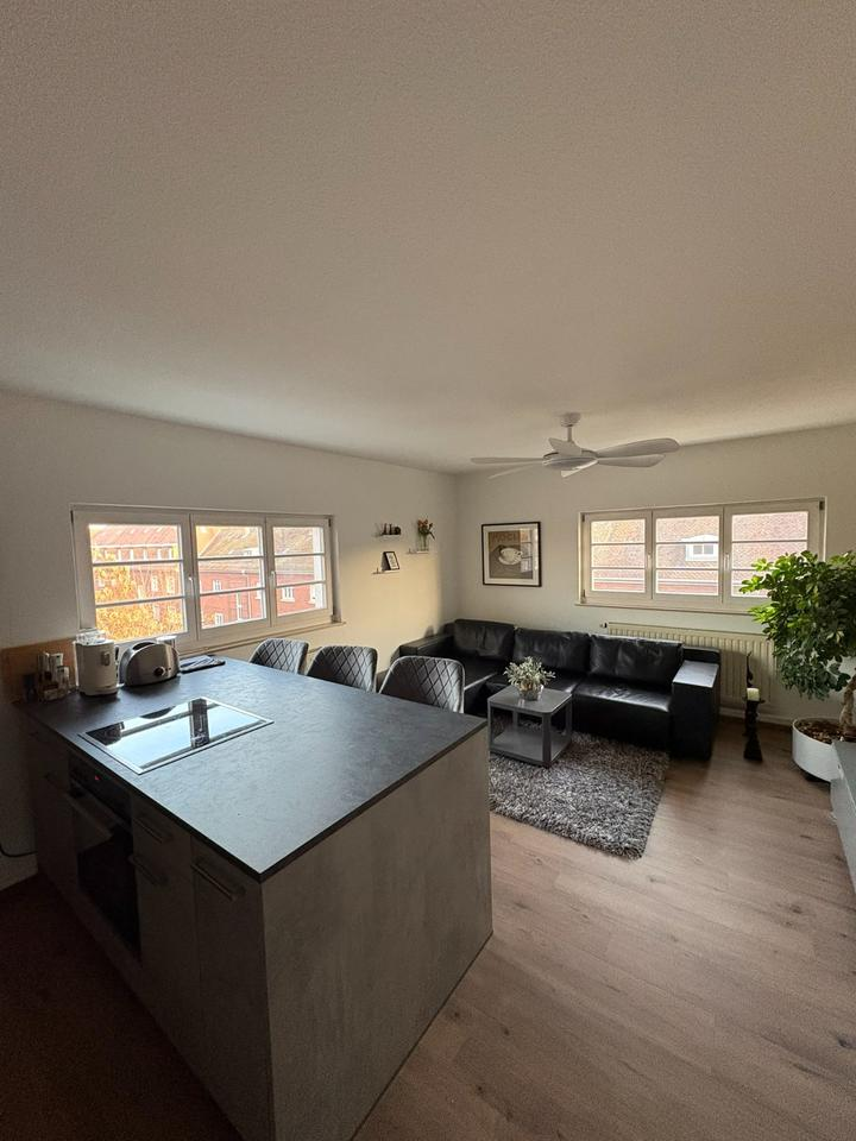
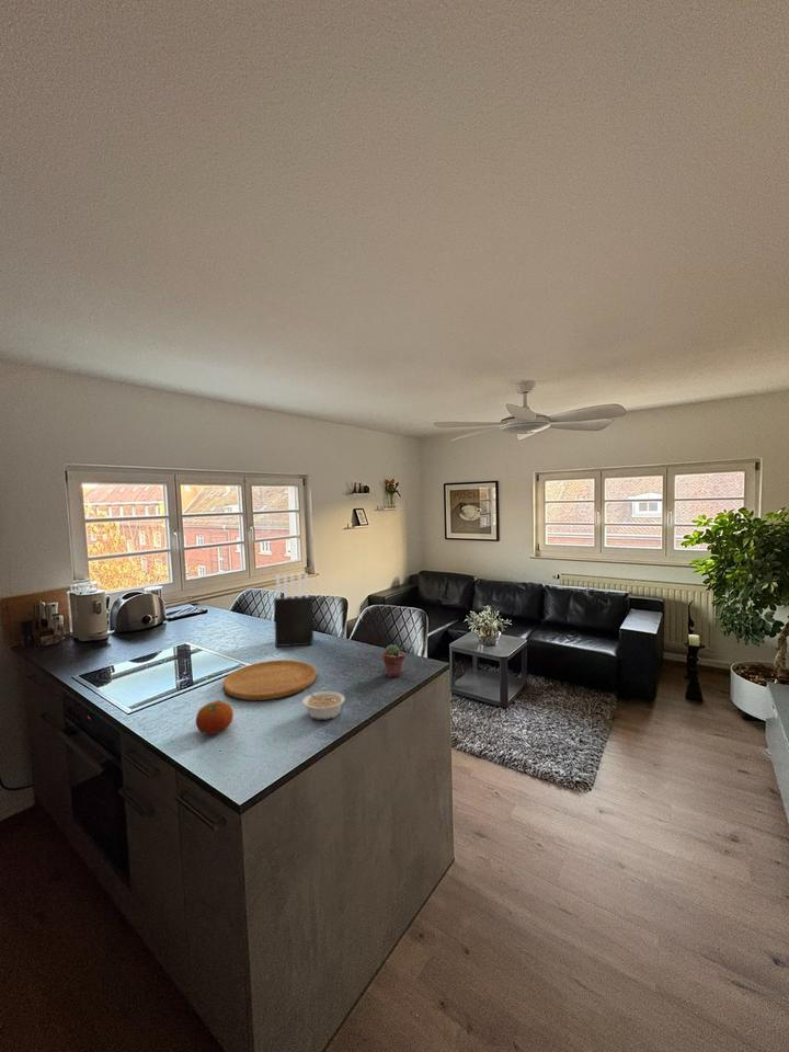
+ knife block [273,572,315,648]
+ legume [301,688,346,721]
+ fruit [195,700,235,735]
+ cutting board [222,659,318,701]
+ potted succulent [381,643,407,678]
